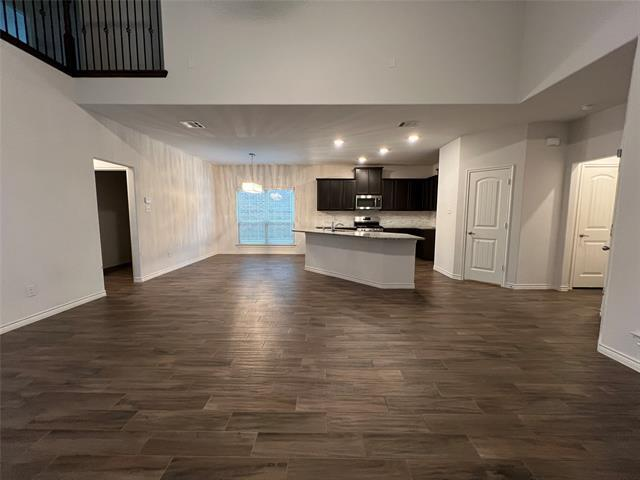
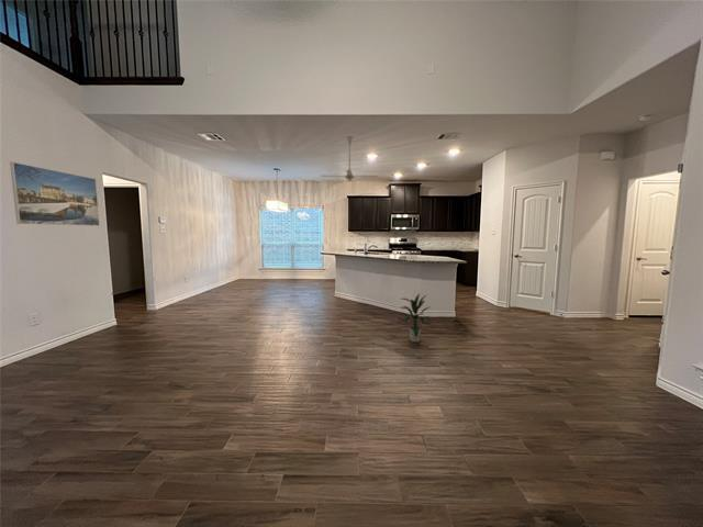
+ ceiling fan [321,135,379,182]
+ indoor plant [395,292,433,343]
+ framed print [9,161,101,227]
